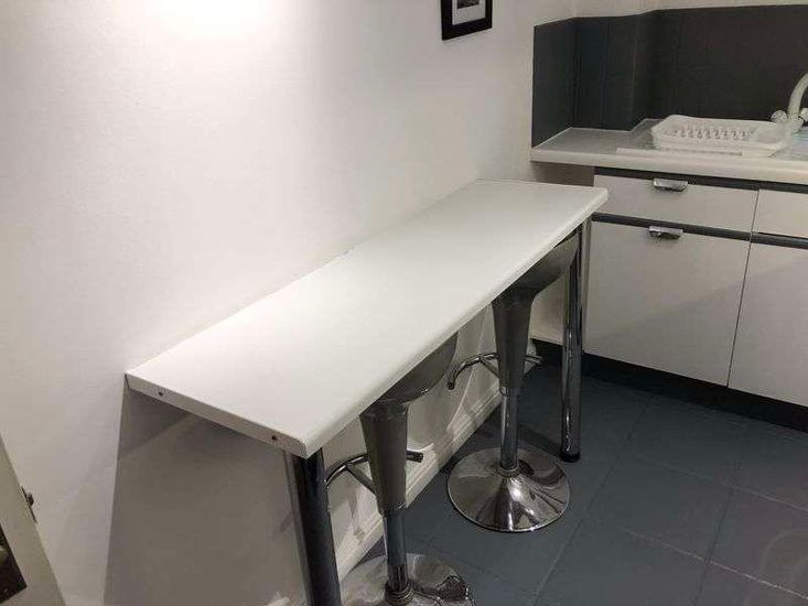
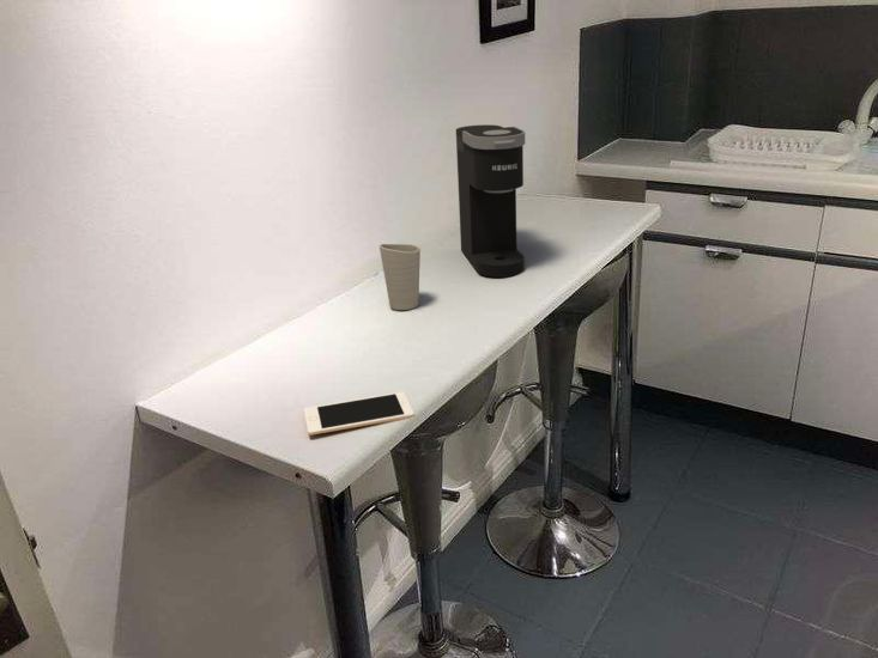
+ cell phone [303,391,414,437]
+ coffee maker [455,123,526,279]
+ cup [379,243,422,311]
